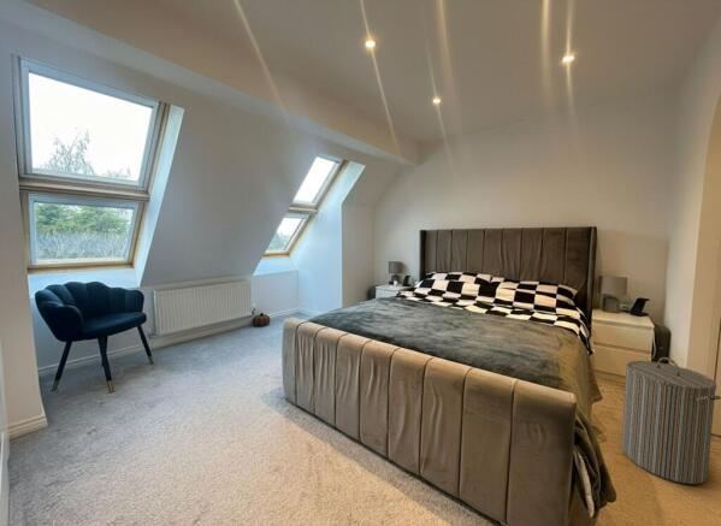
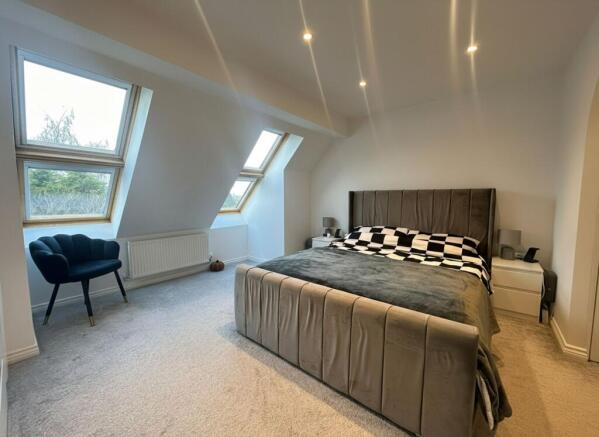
- laundry hamper [620,356,721,485]
